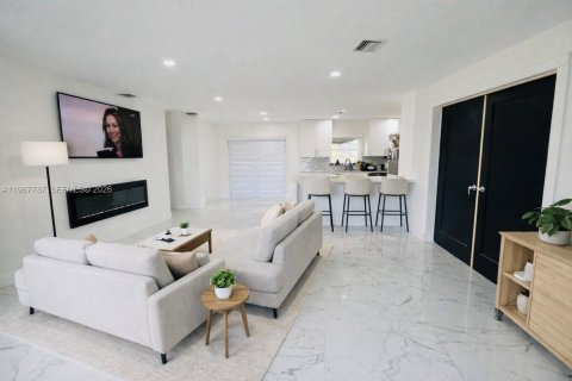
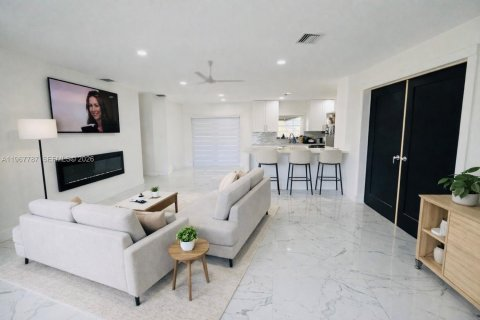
+ ceiling fan [188,60,245,87]
